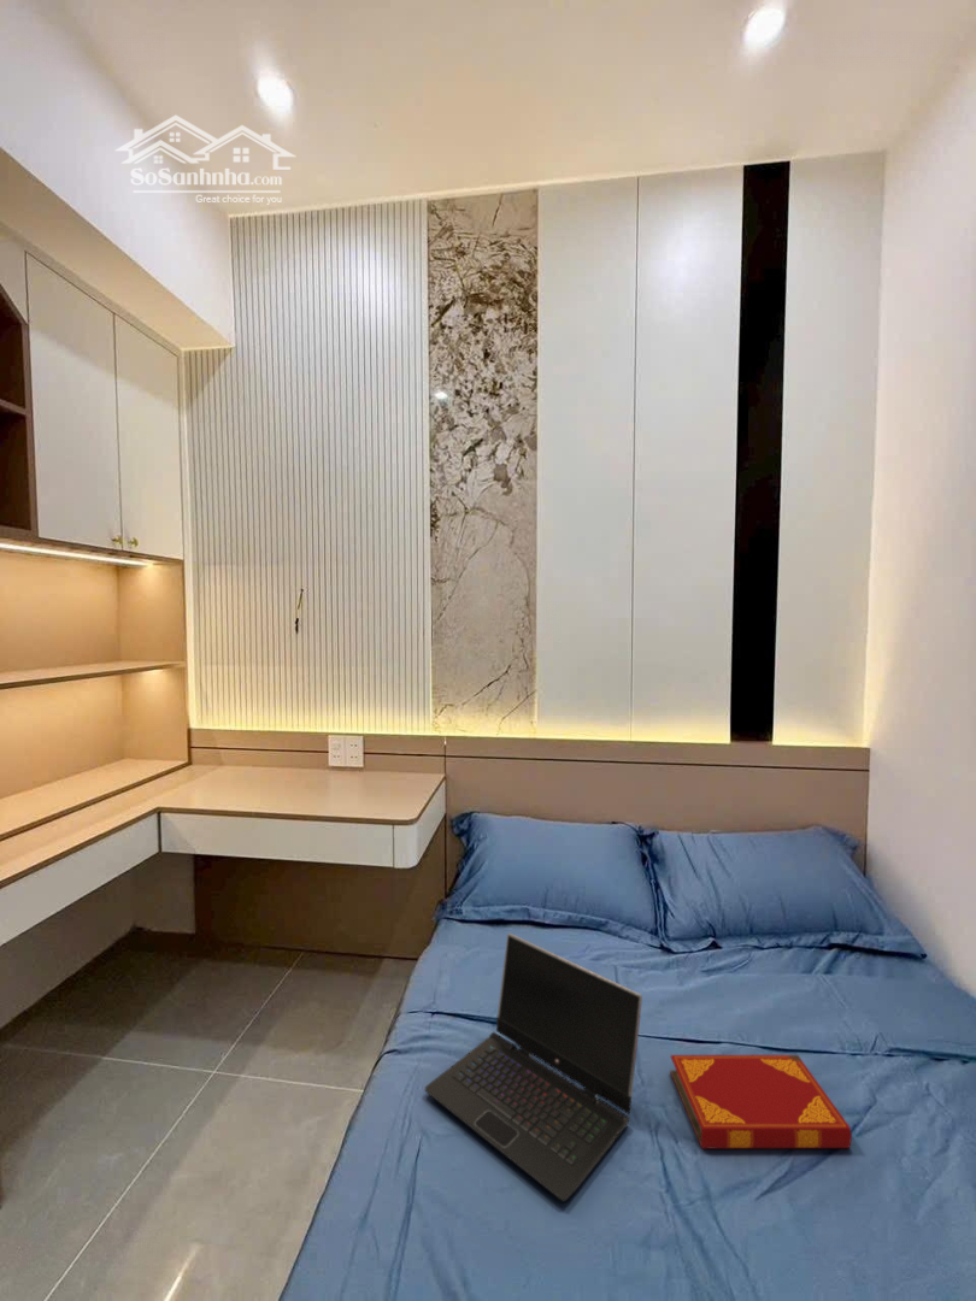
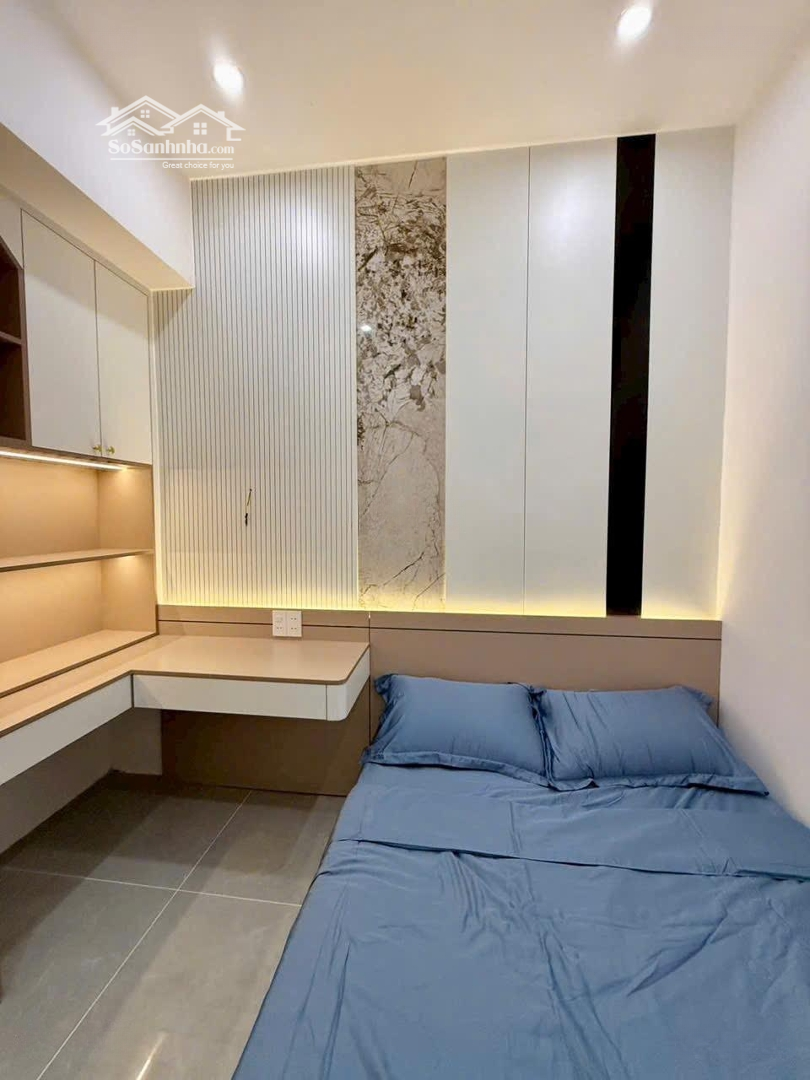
- hardback book [669,1054,853,1149]
- laptop computer [424,932,643,1202]
